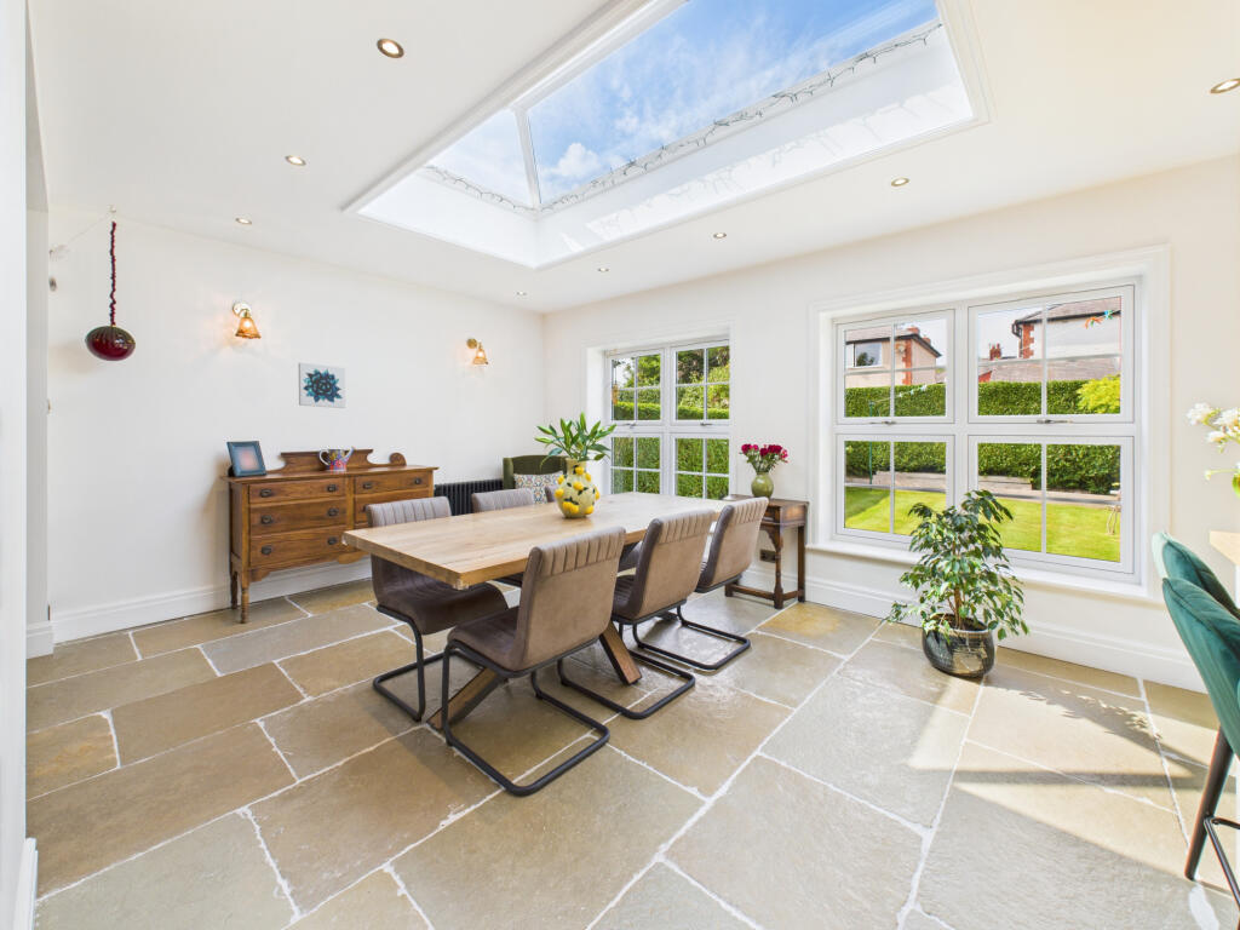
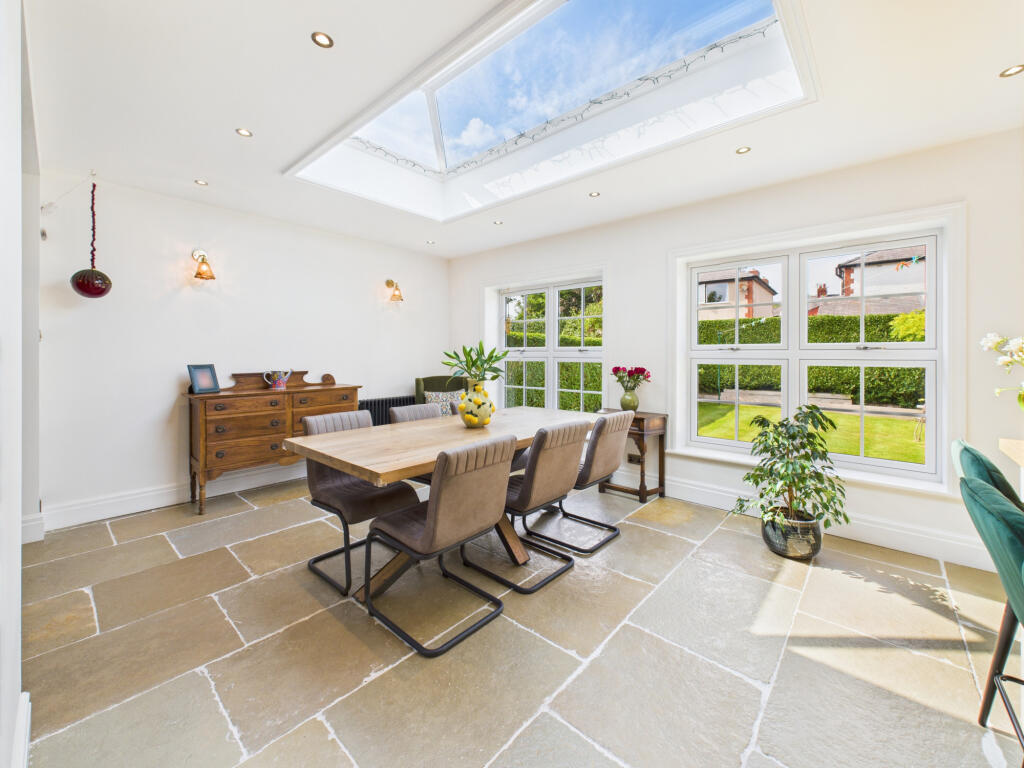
- wall art [298,362,346,409]
